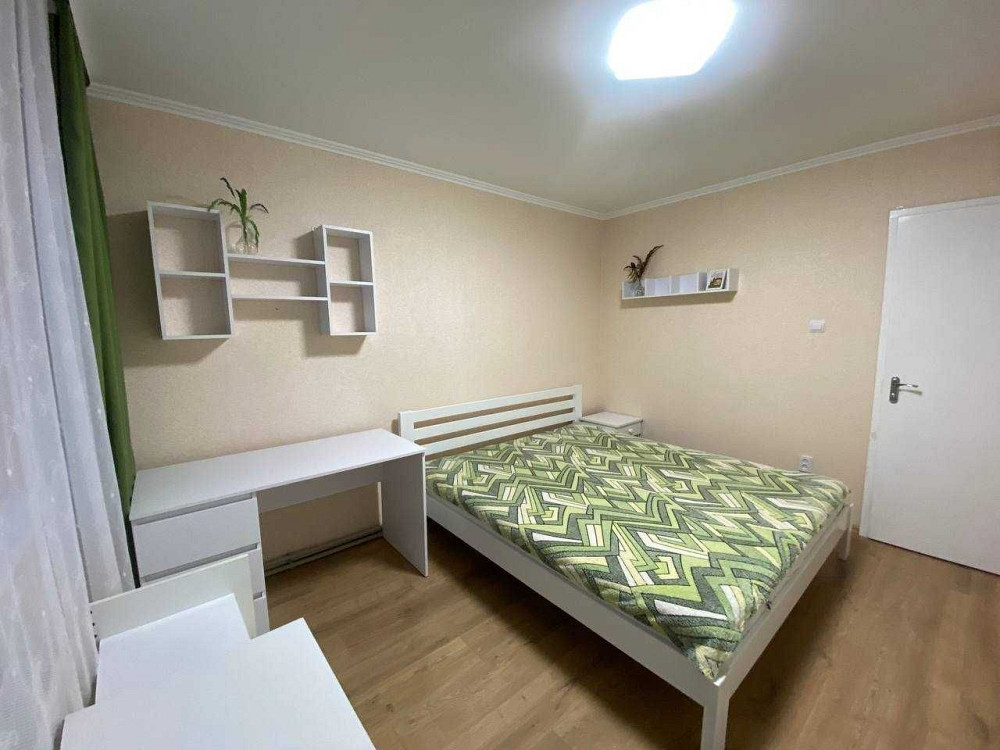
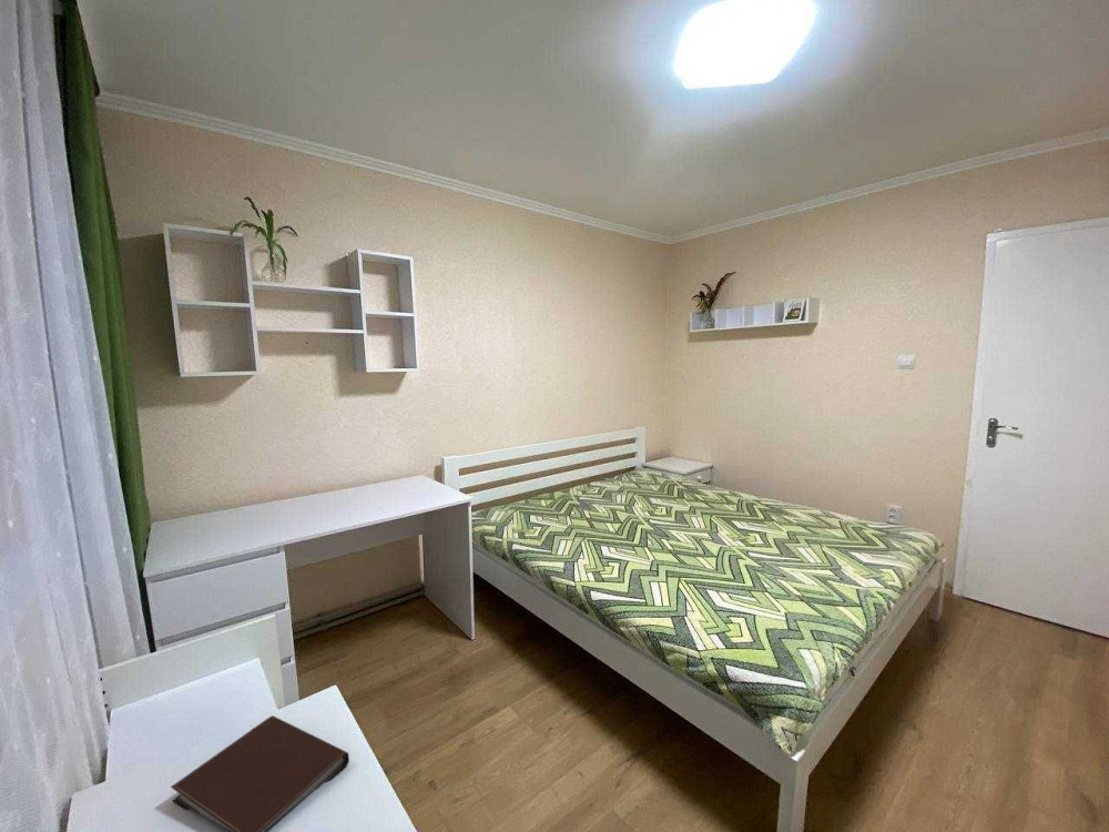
+ notebook [170,714,350,832]
